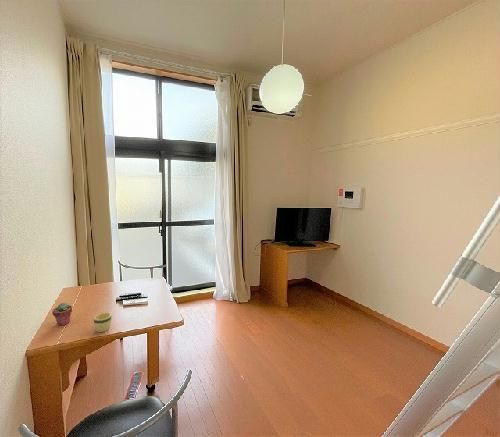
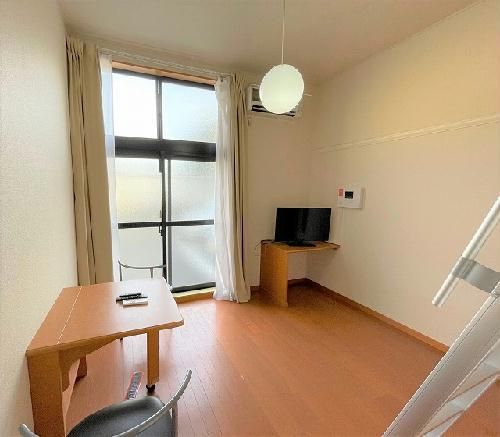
- mug [93,312,112,333]
- potted succulent [51,302,73,326]
